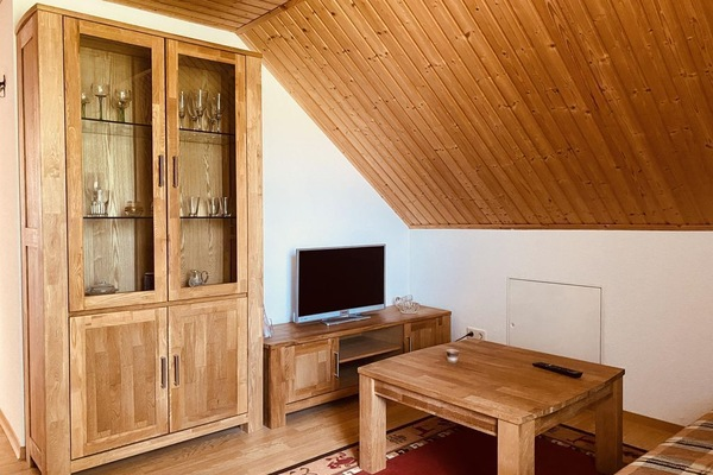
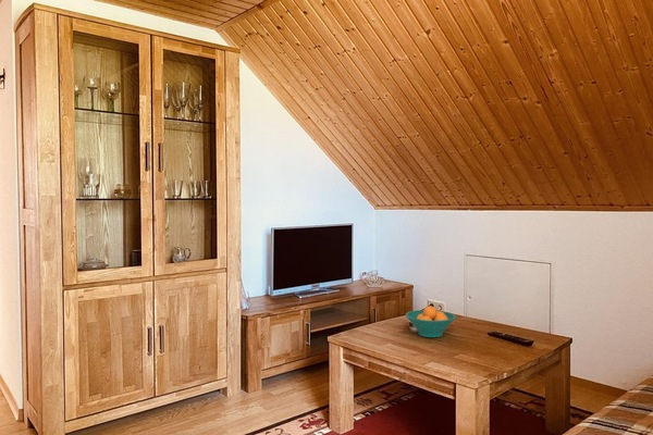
+ fruit bowl [405,304,457,338]
